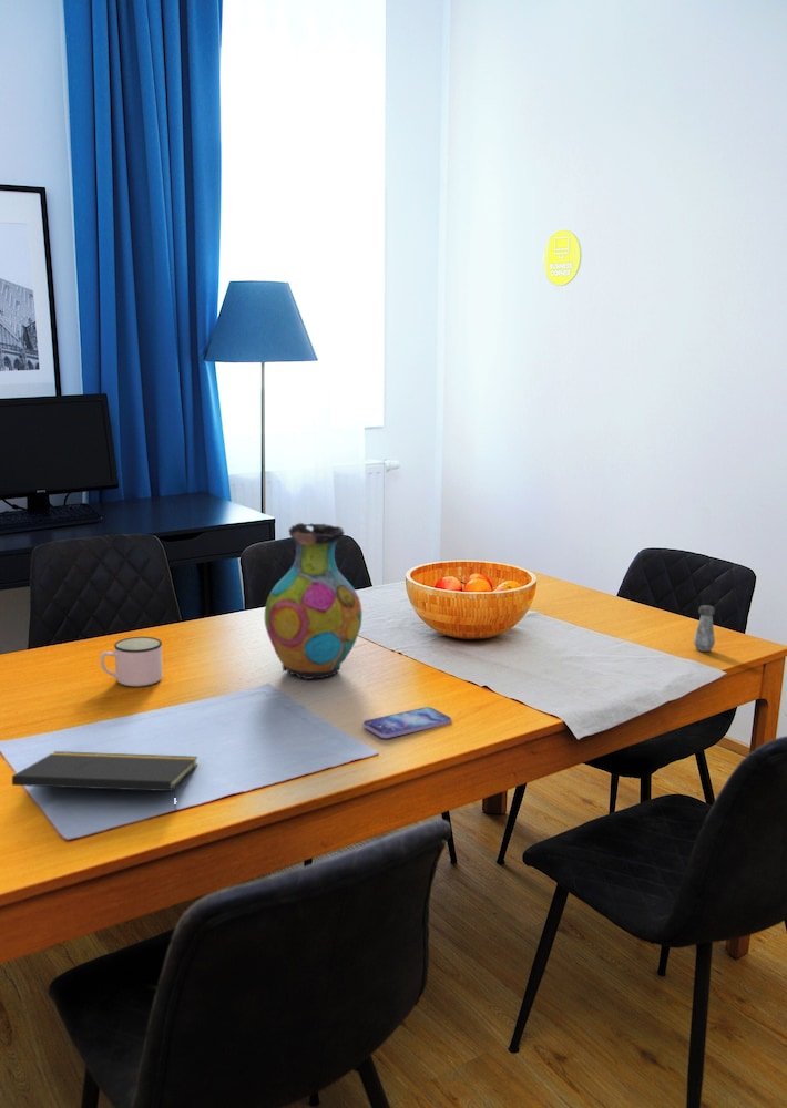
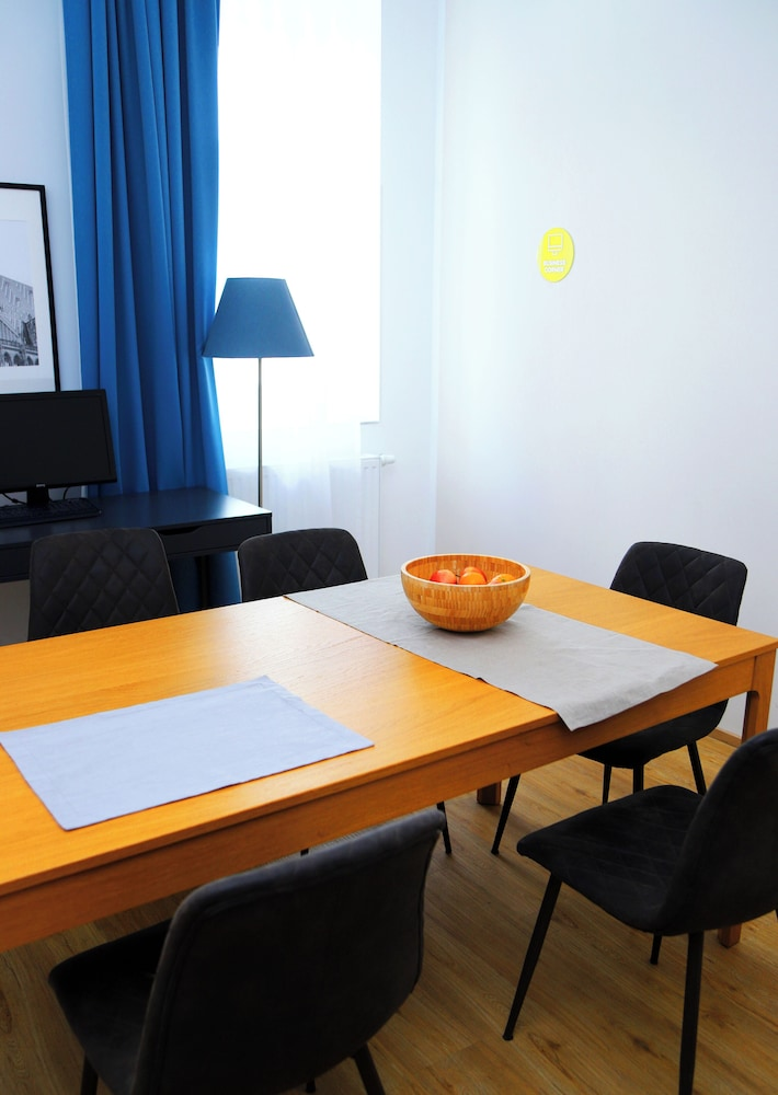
- mug [100,636,164,688]
- smartphone [361,706,452,739]
- salt shaker [693,604,716,653]
- vase [264,522,364,680]
- notepad [11,750,198,812]
